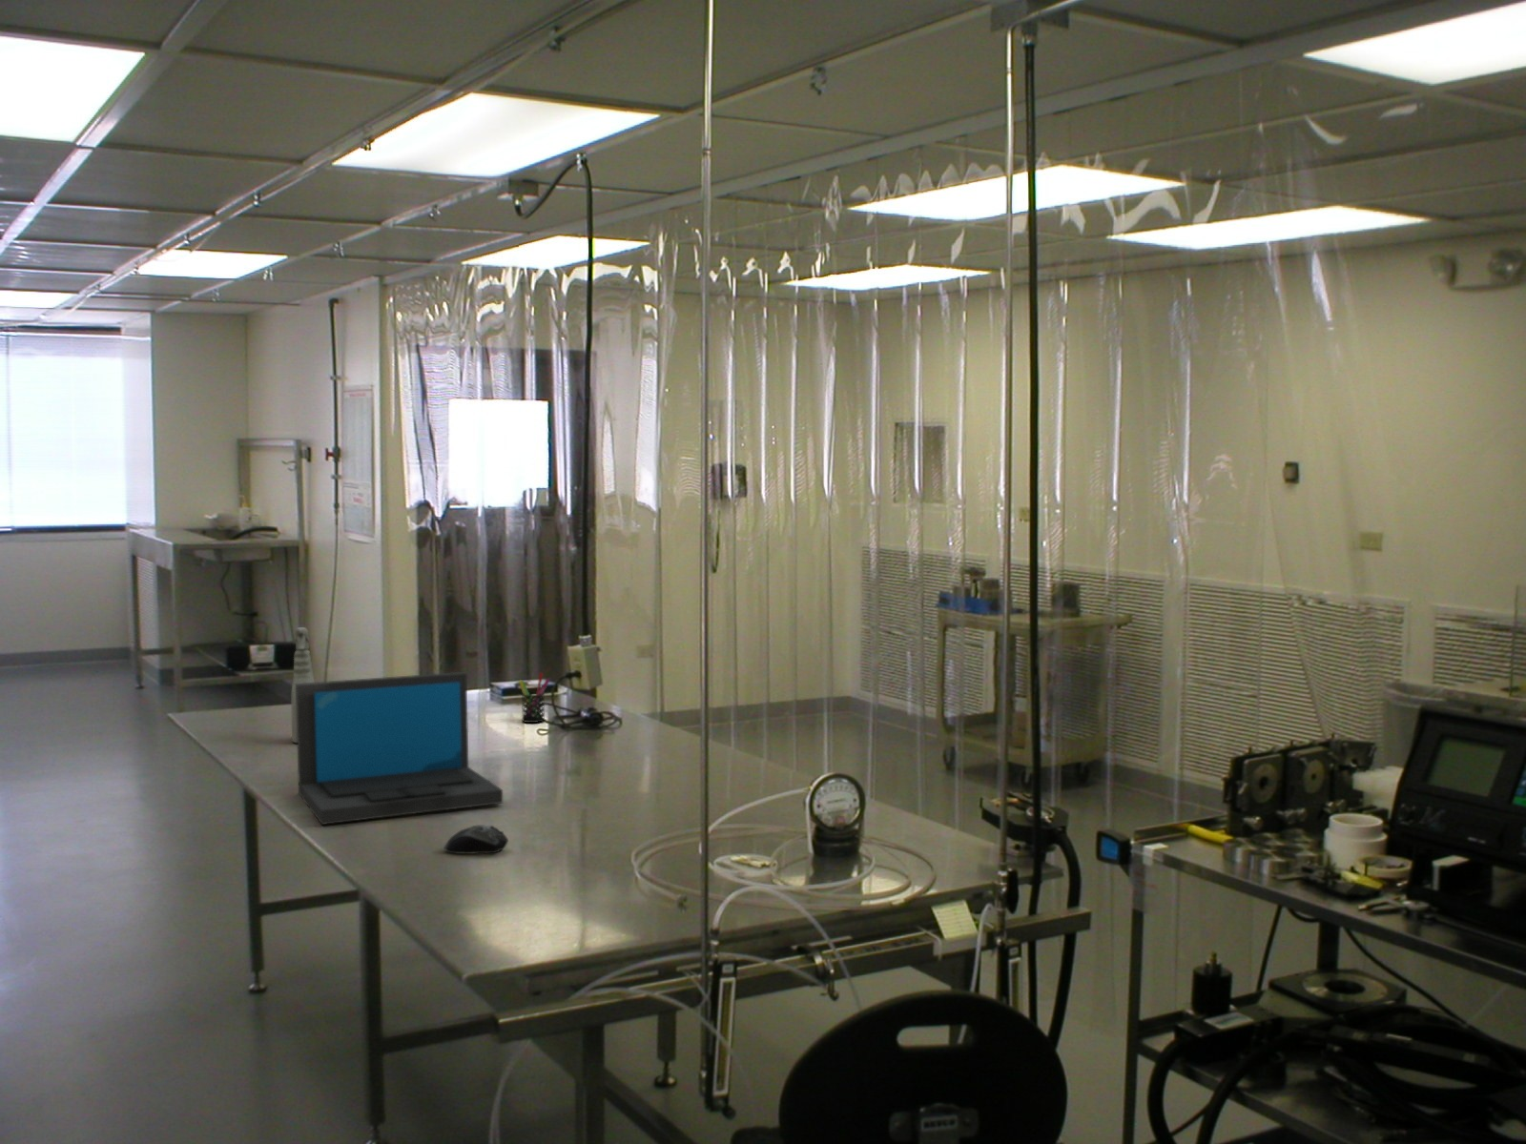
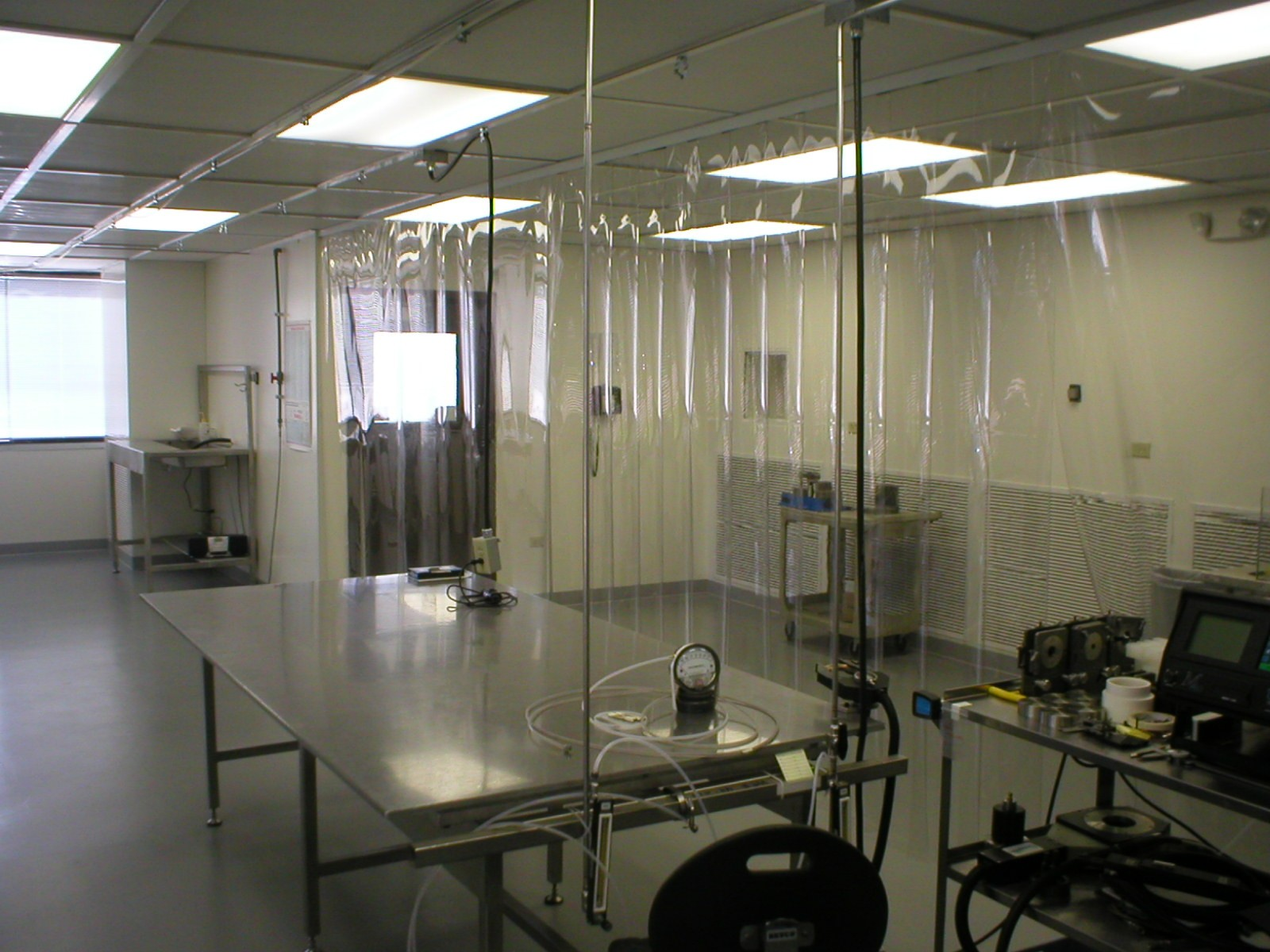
- spray bottle [291,626,316,744]
- pen holder [518,672,552,723]
- laptop [296,672,503,826]
- computer mouse [442,824,509,856]
